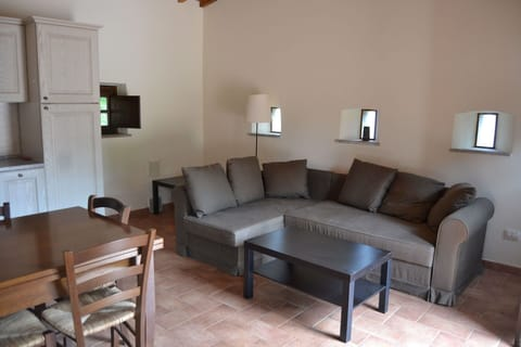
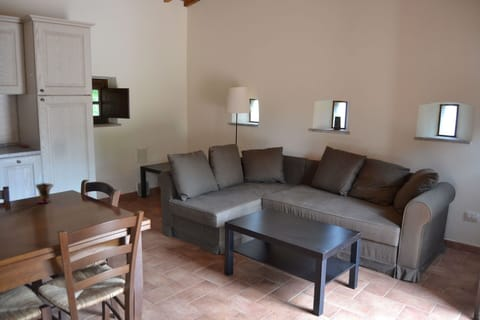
+ cup [35,182,54,204]
